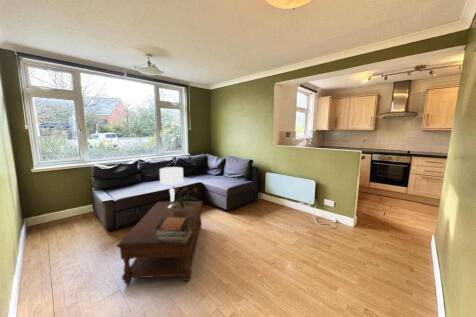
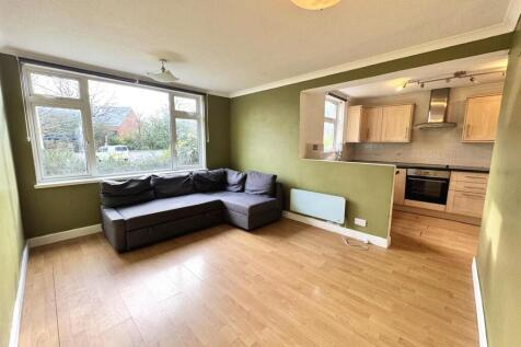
- coffee table [115,200,204,286]
- potted plant [168,184,199,218]
- book stack [155,217,192,243]
- table lamp [159,166,184,208]
